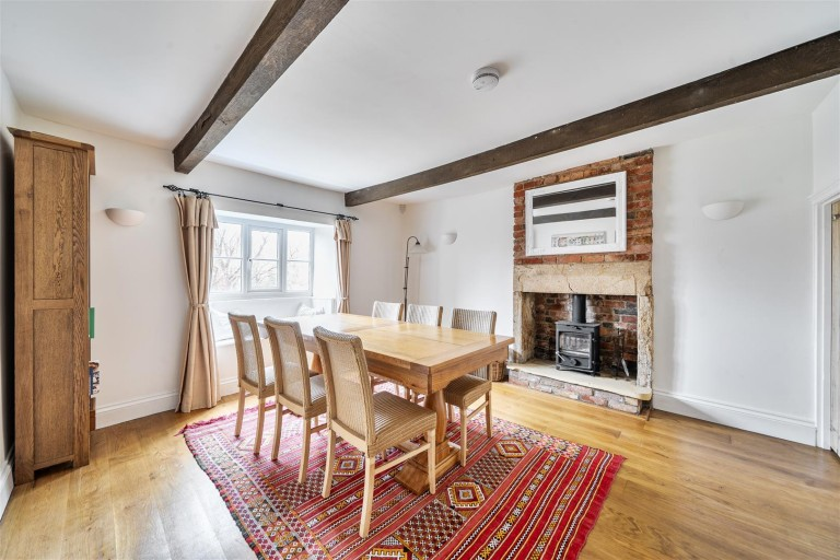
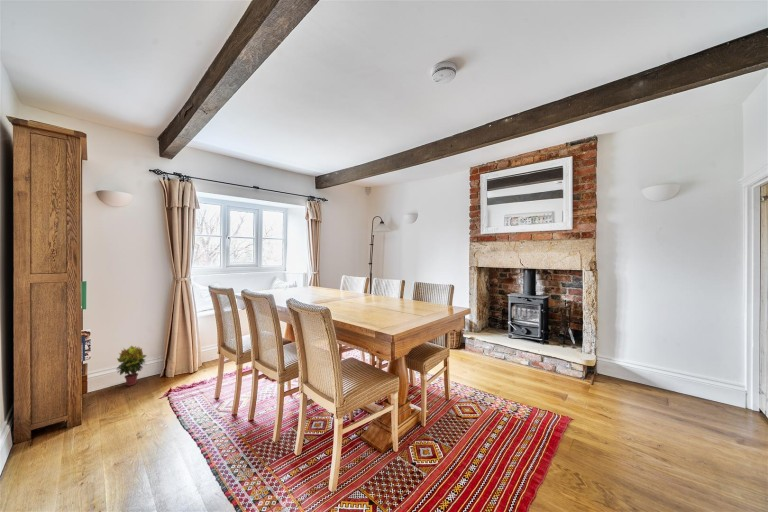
+ potted plant [116,345,148,387]
